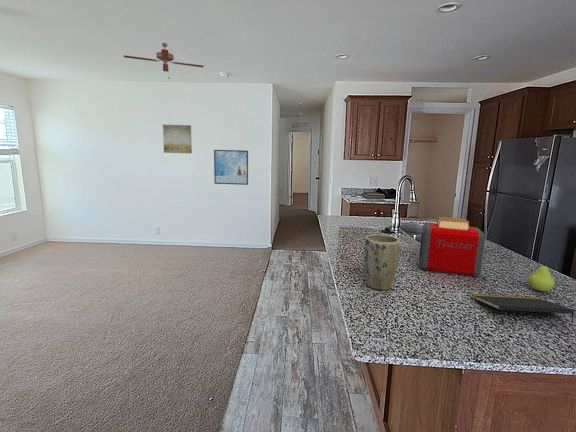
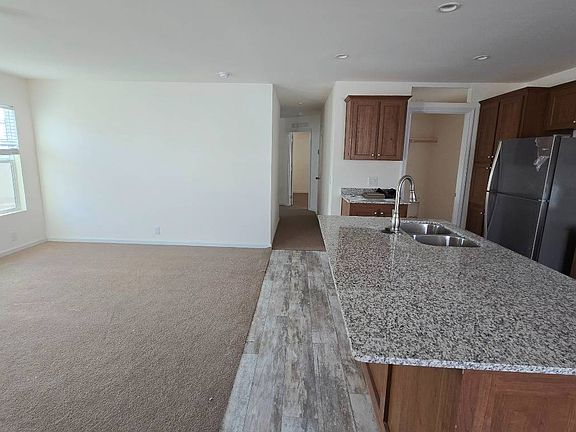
- fruit [528,261,556,292]
- toaster [418,216,486,277]
- ceiling fan [123,42,205,80]
- plant pot [363,233,400,291]
- wall art [162,124,193,154]
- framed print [213,149,249,186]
- notepad [471,293,575,324]
